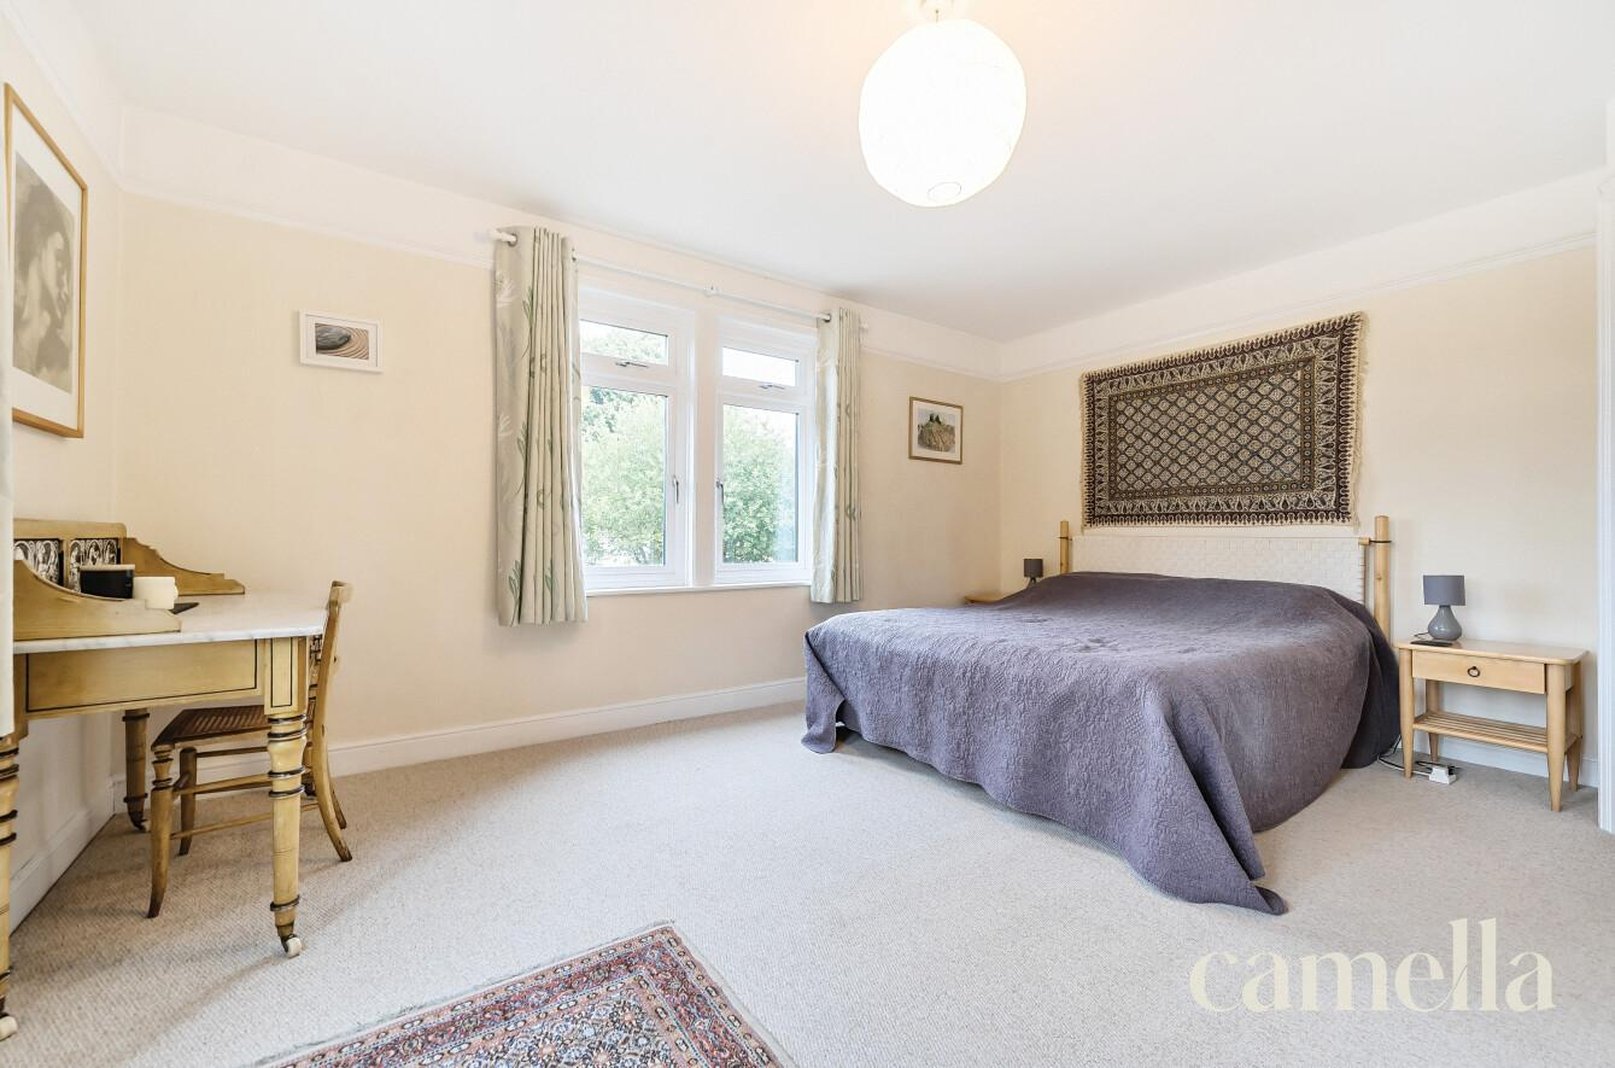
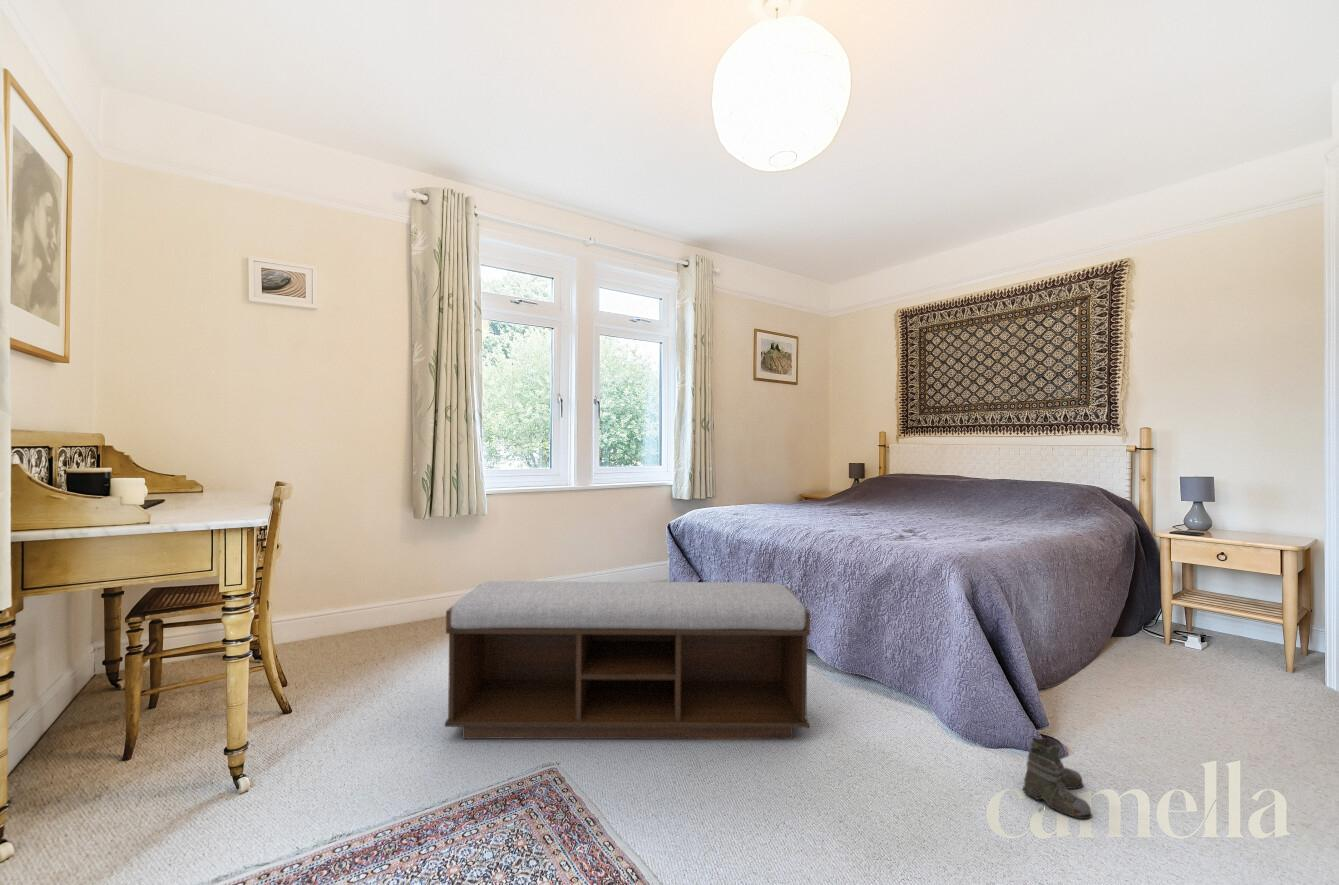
+ boots [1022,736,1093,820]
+ bench [444,580,811,740]
